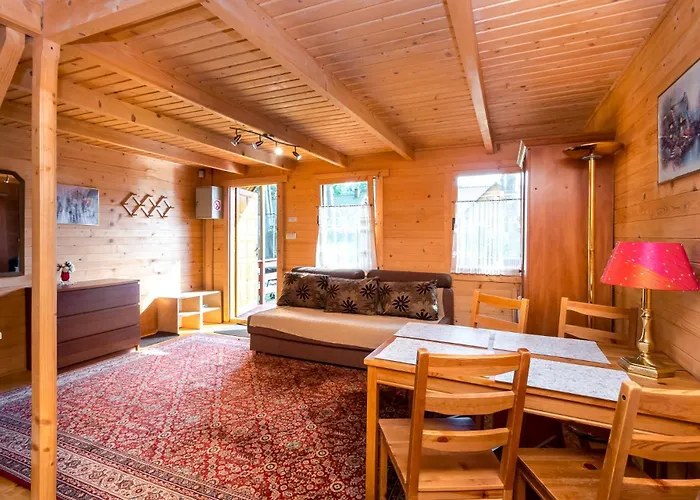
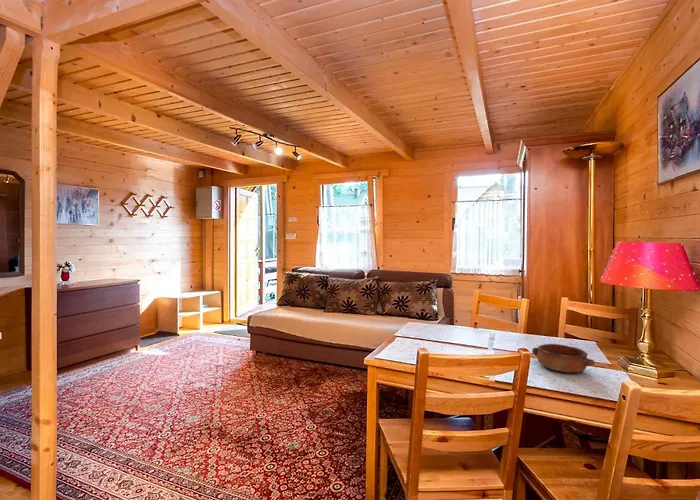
+ bowl [531,343,596,373]
